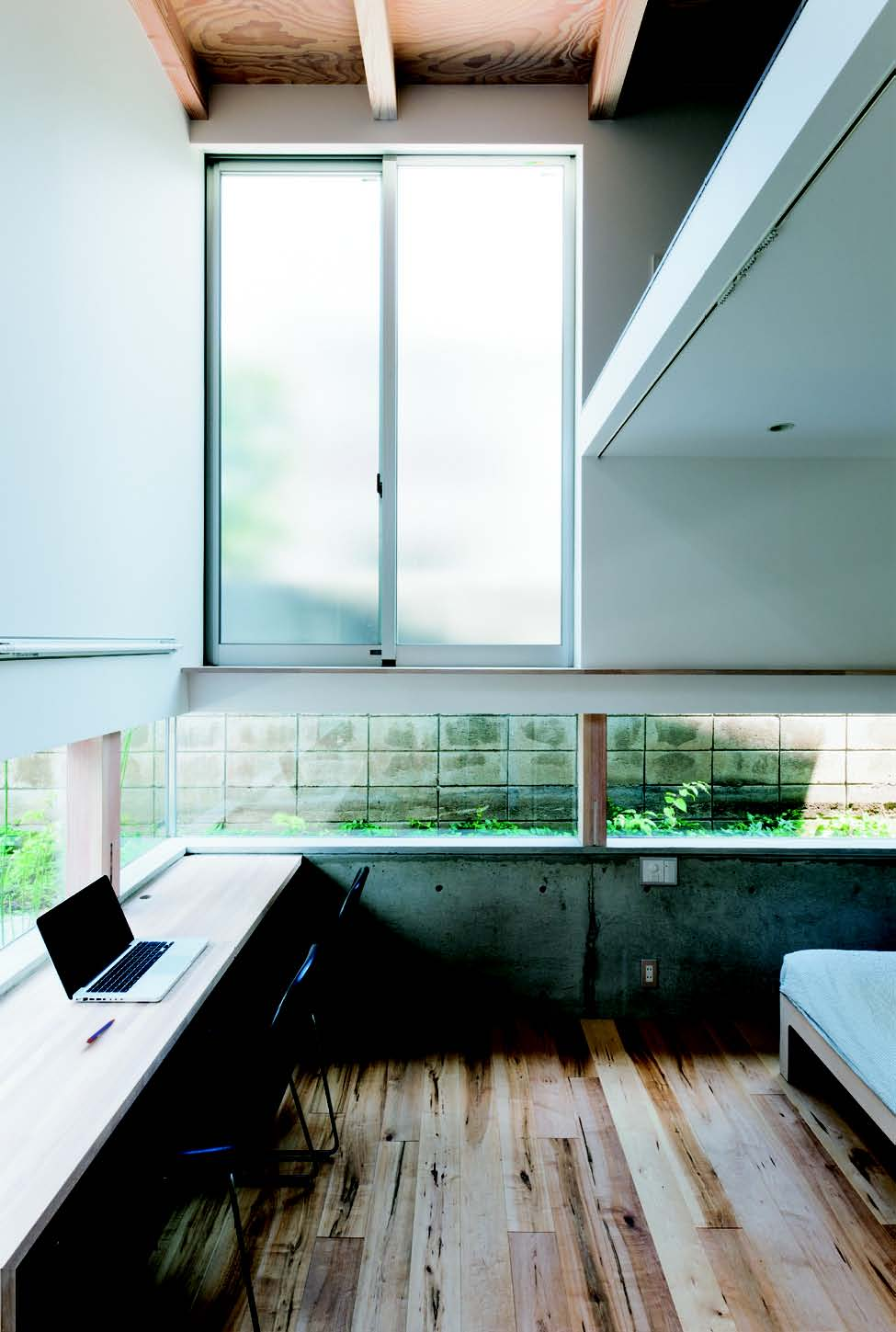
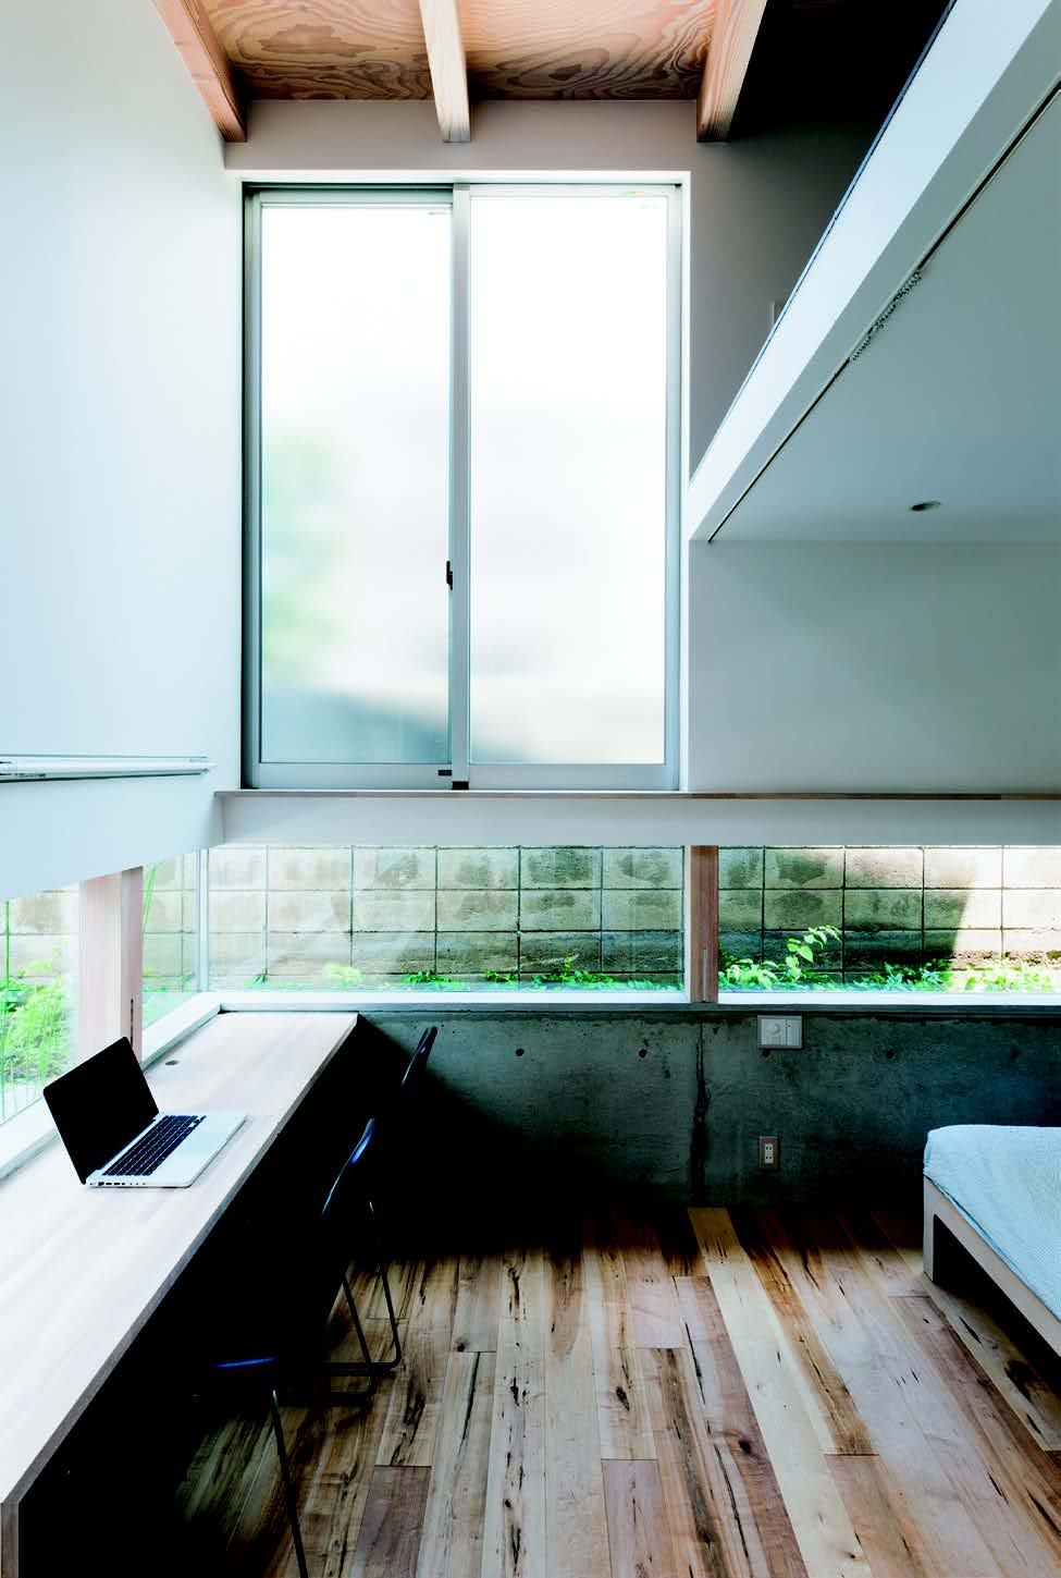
- pen [85,1019,116,1044]
